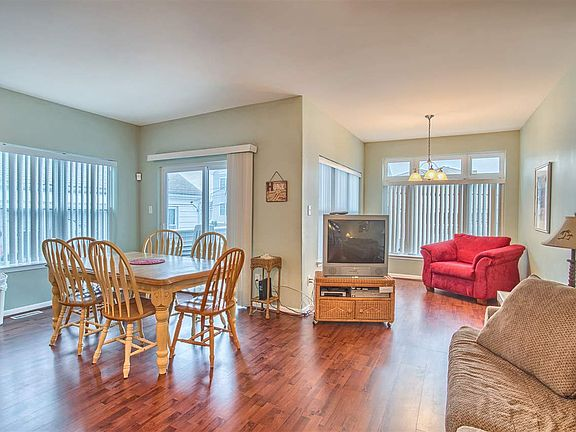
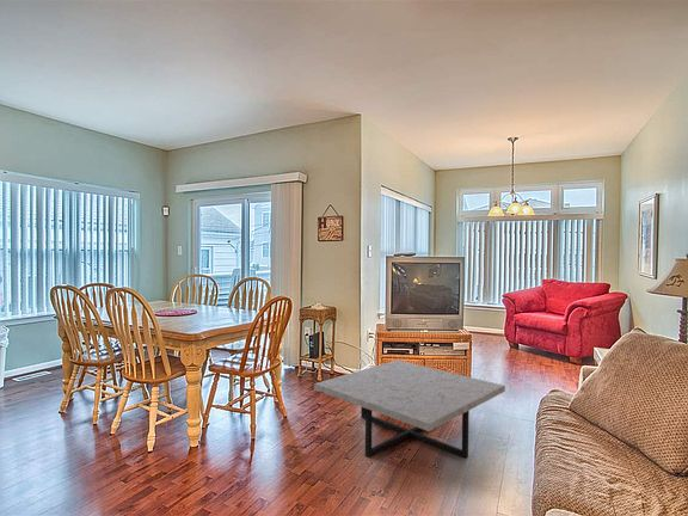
+ coffee table [313,360,506,459]
